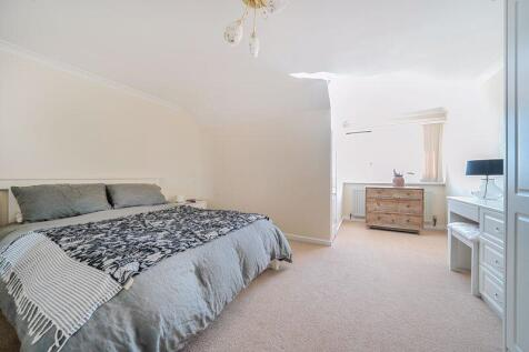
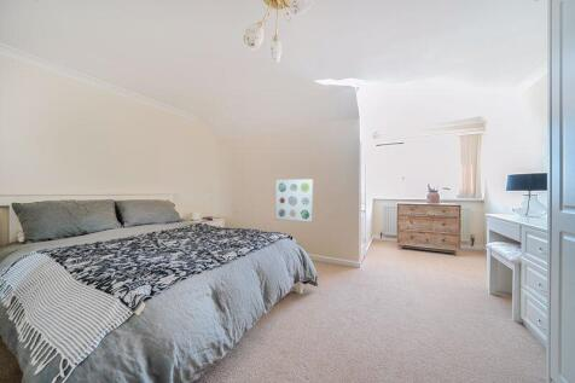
+ wall art [274,178,315,224]
